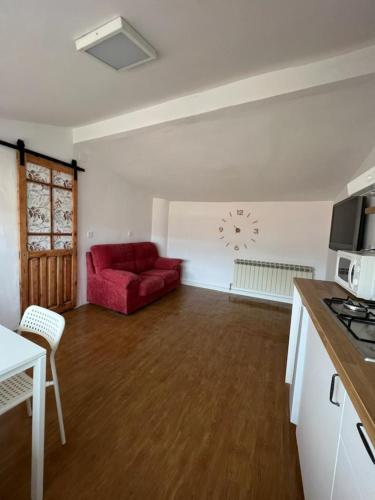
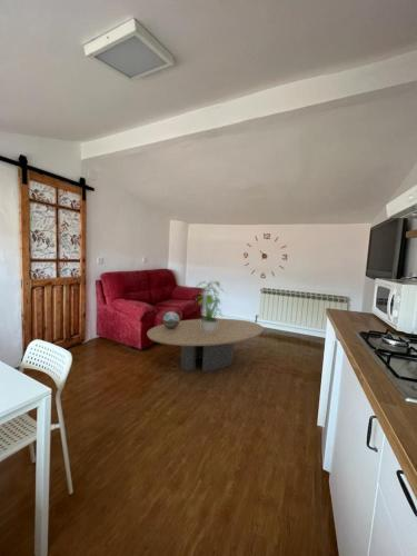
+ coffee table [146,318,265,373]
+ decorative sphere [161,310,181,329]
+ potted plant [195,280,229,332]
